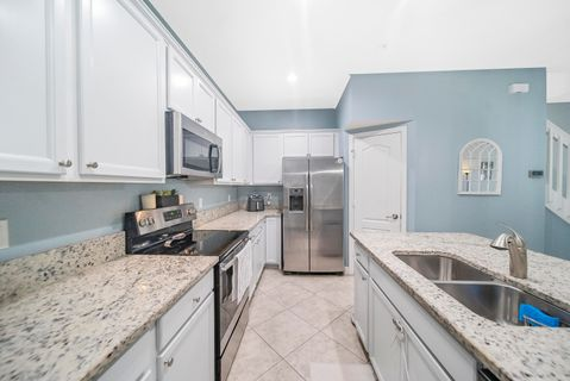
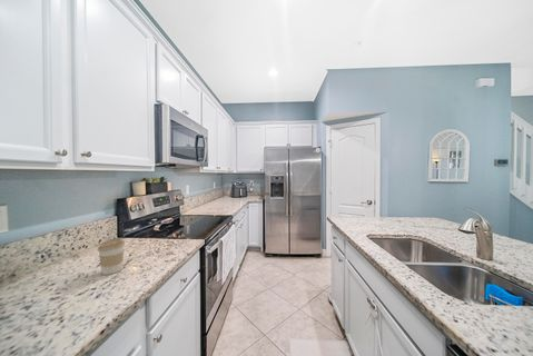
+ coffee cup [97,238,126,276]
